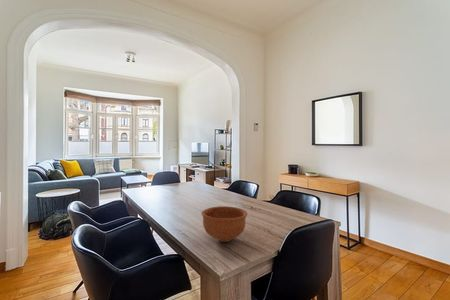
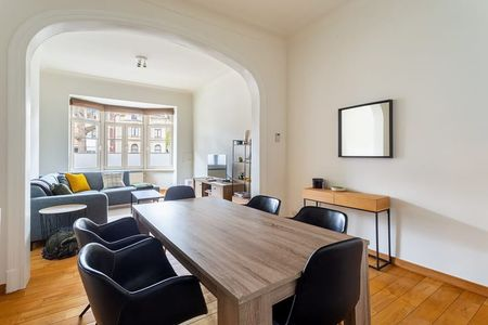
- bowl [200,205,248,243]
